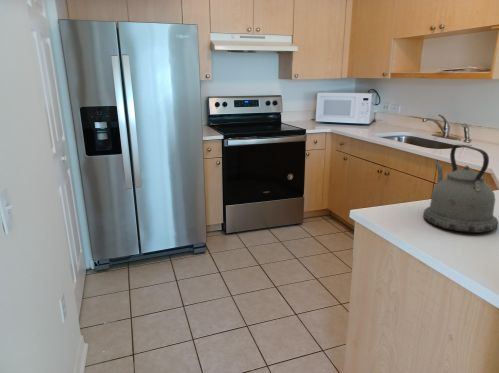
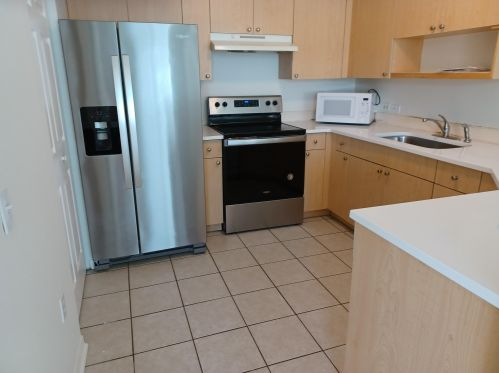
- kettle [422,144,499,234]
